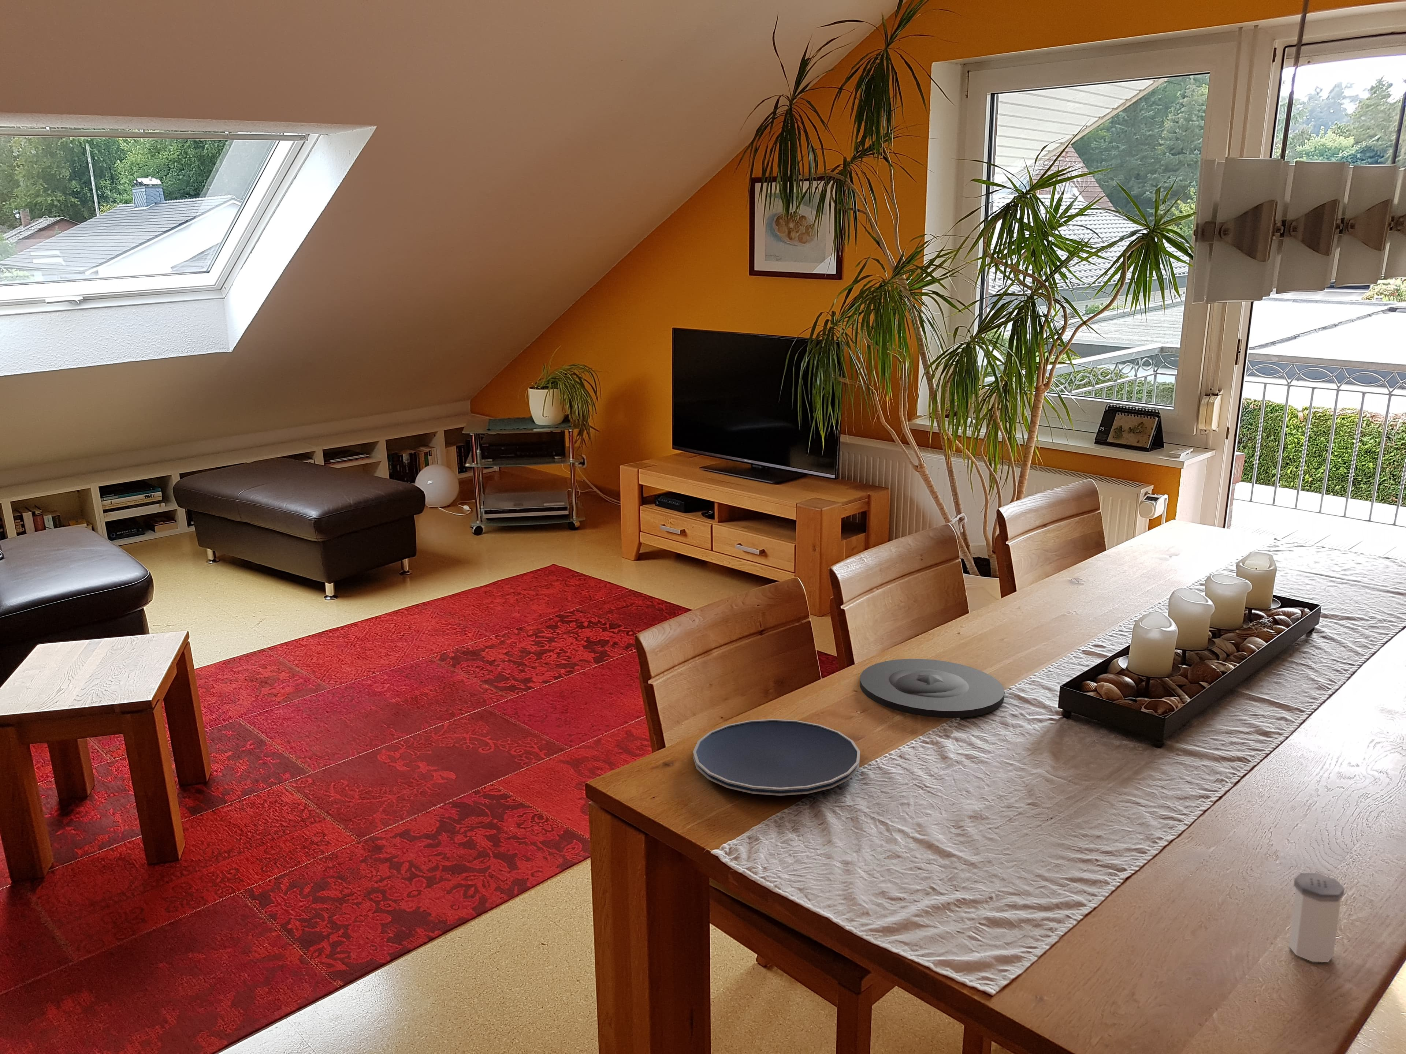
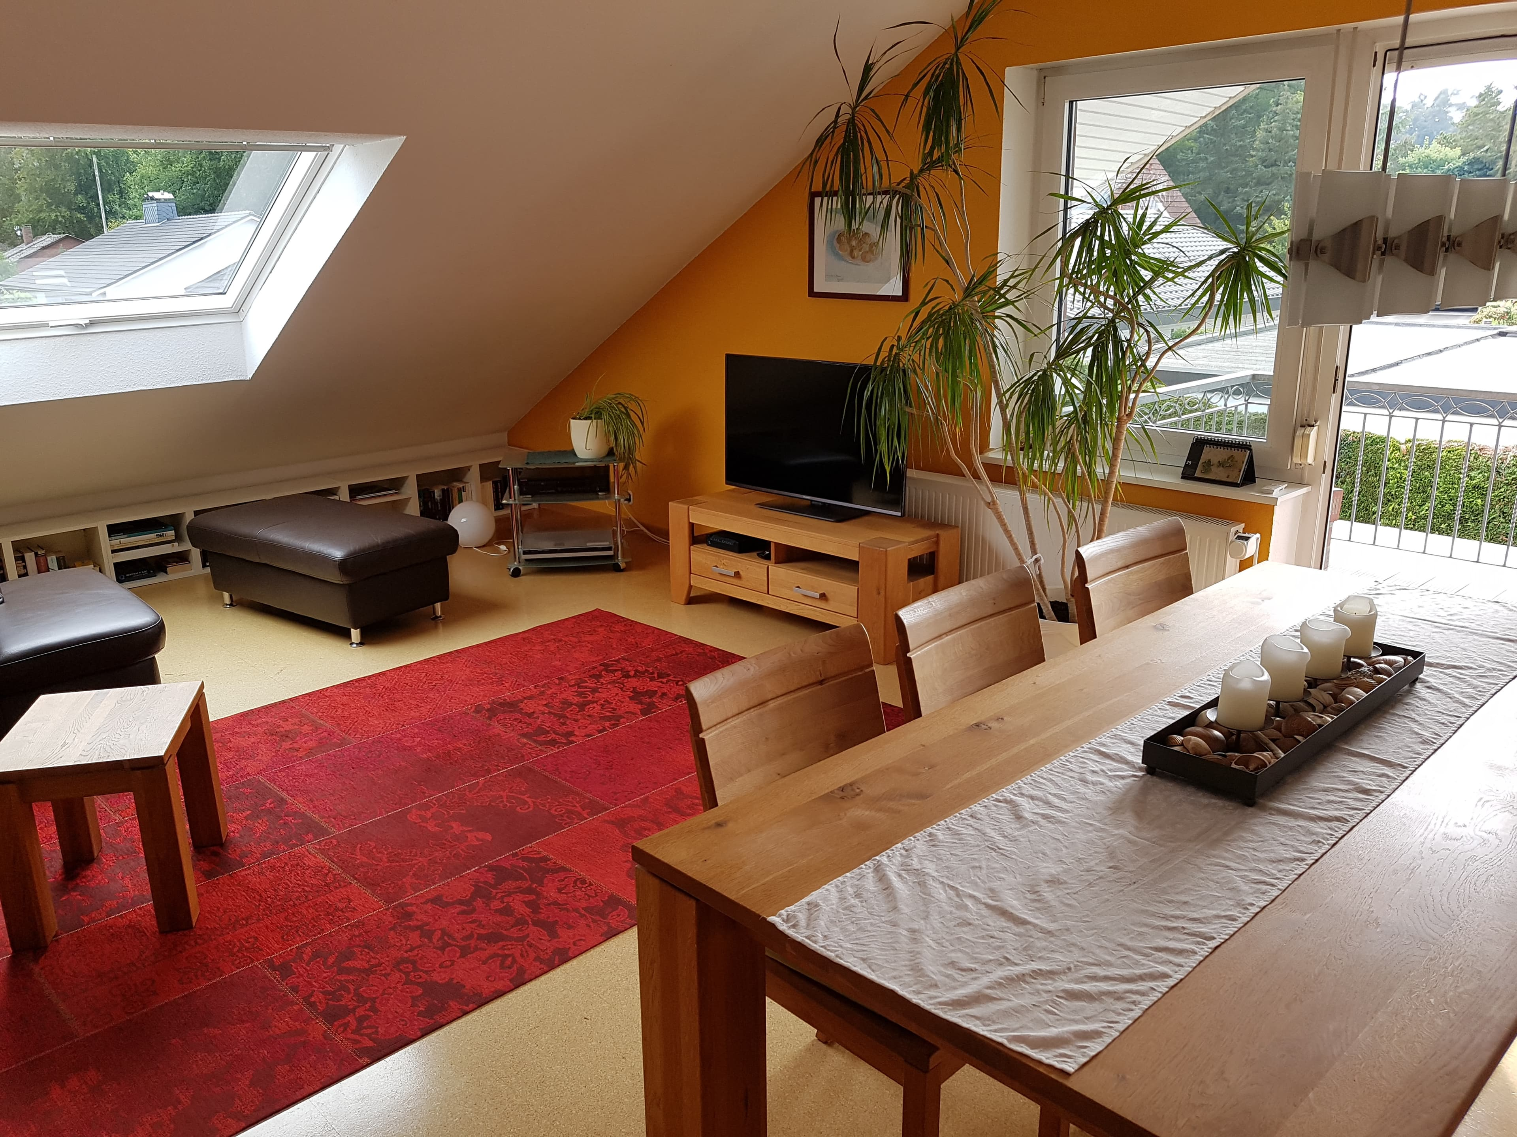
- plate [860,659,1005,719]
- salt shaker [1289,872,1345,962]
- plate [693,719,860,796]
